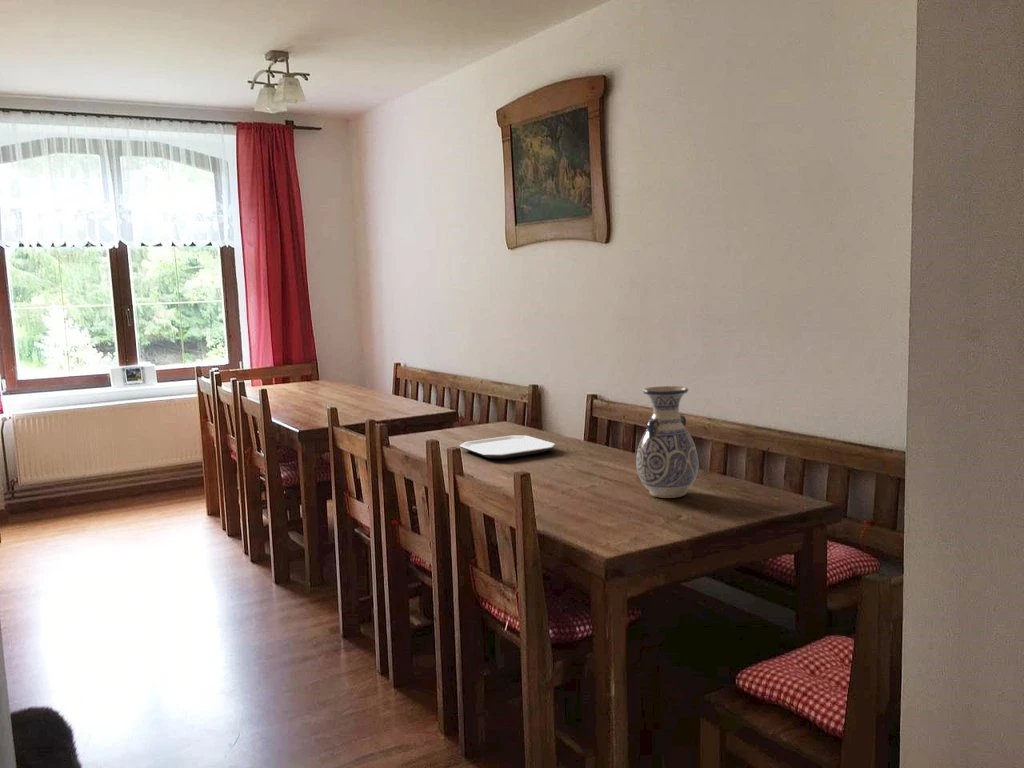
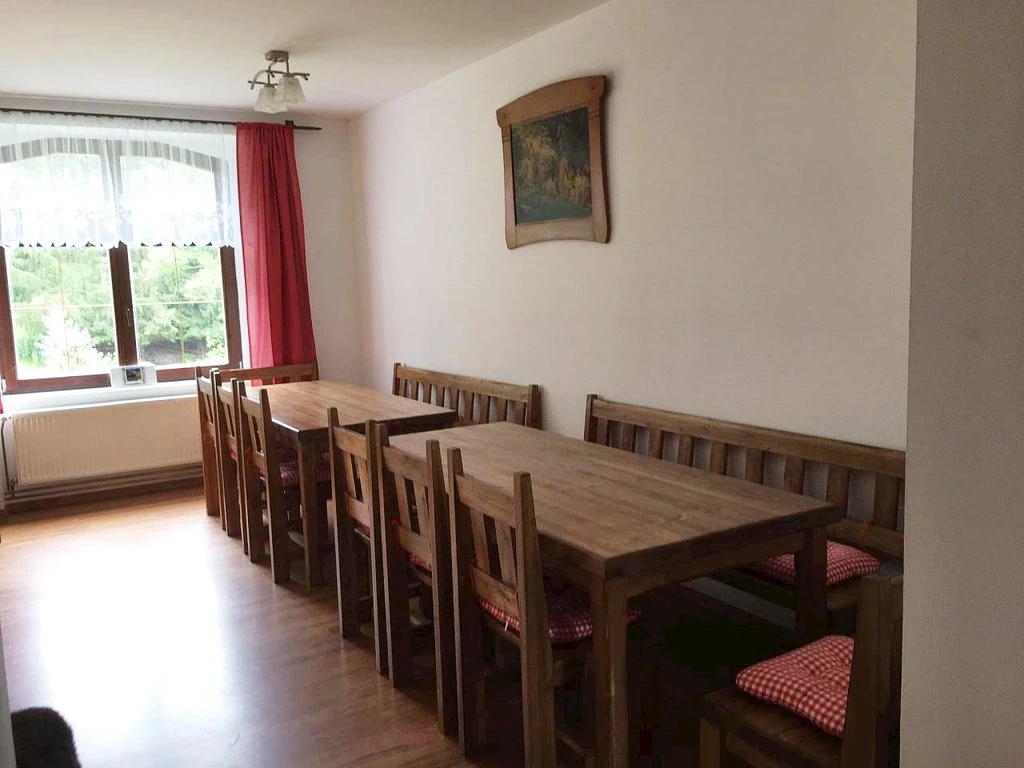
- plate [459,435,557,460]
- vase [635,385,699,499]
